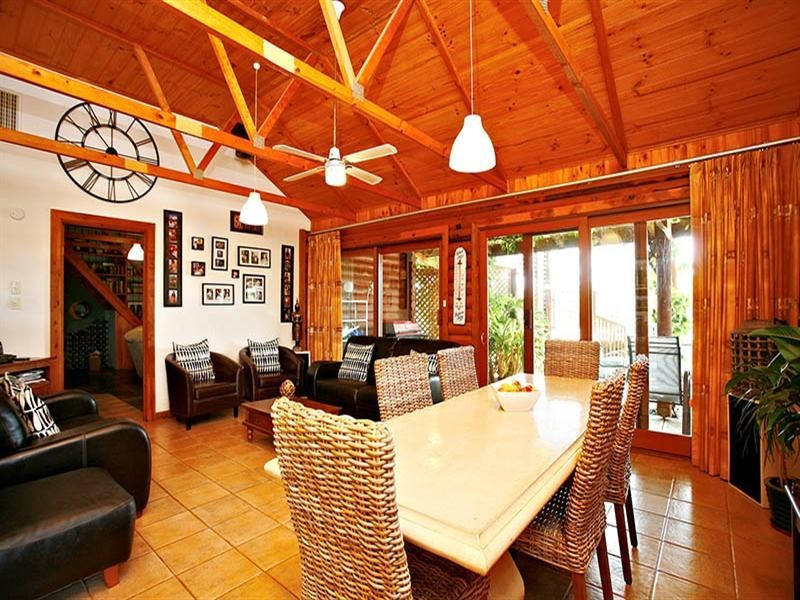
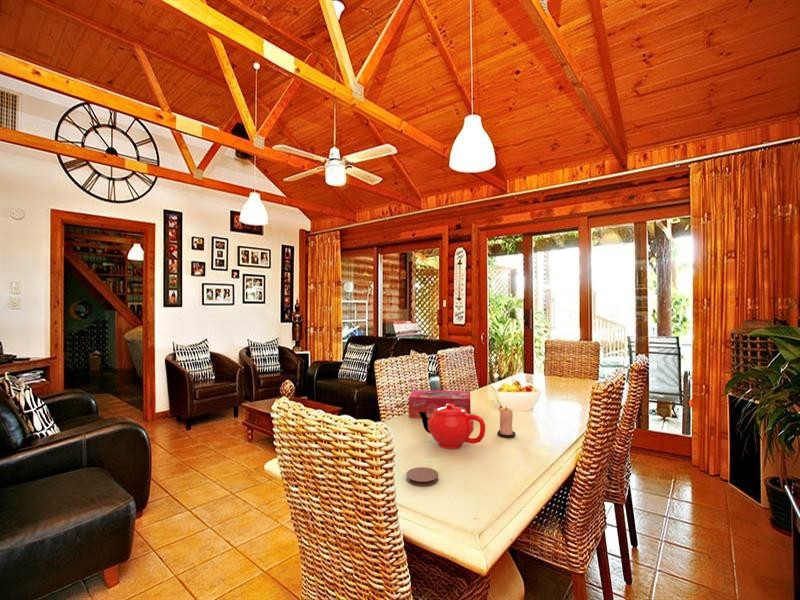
+ candle [496,406,517,439]
+ teapot [419,404,486,450]
+ coaster [405,466,440,487]
+ tissue box [408,389,472,419]
